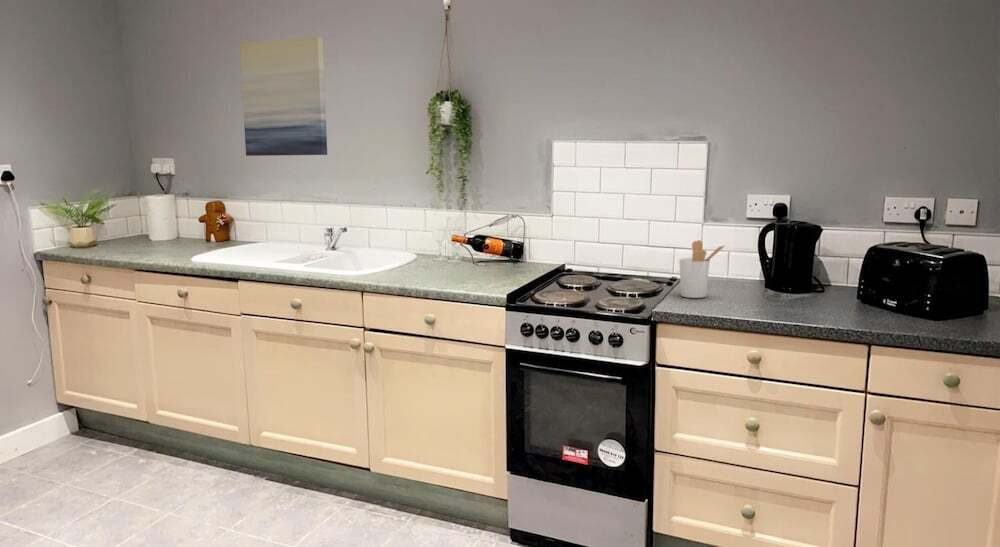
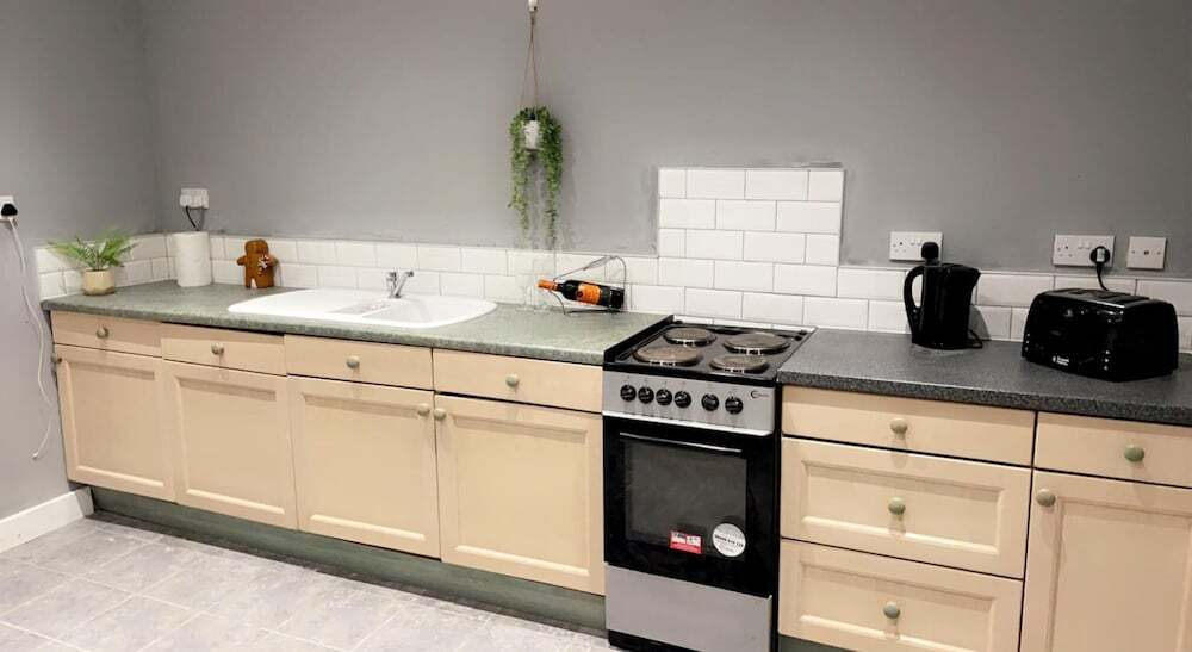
- utensil holder [679,239,727,299]
- wall art [239,36,328,157]
